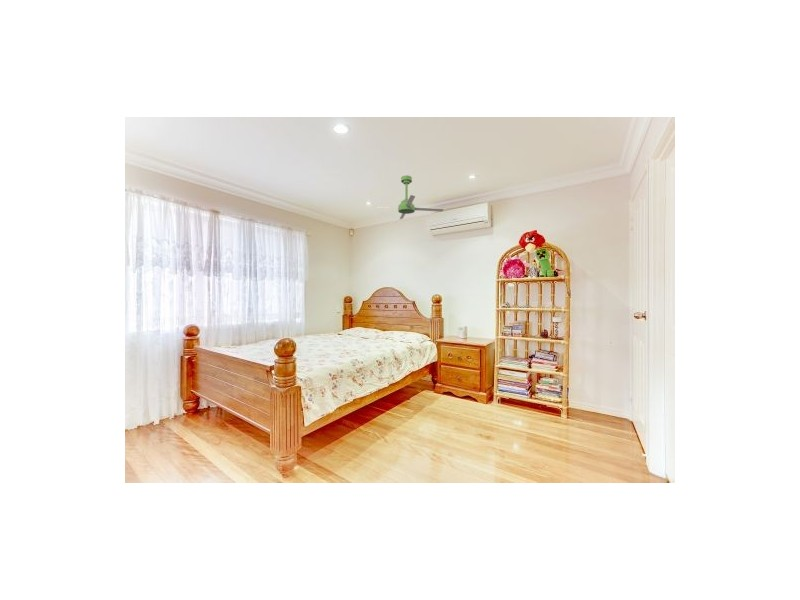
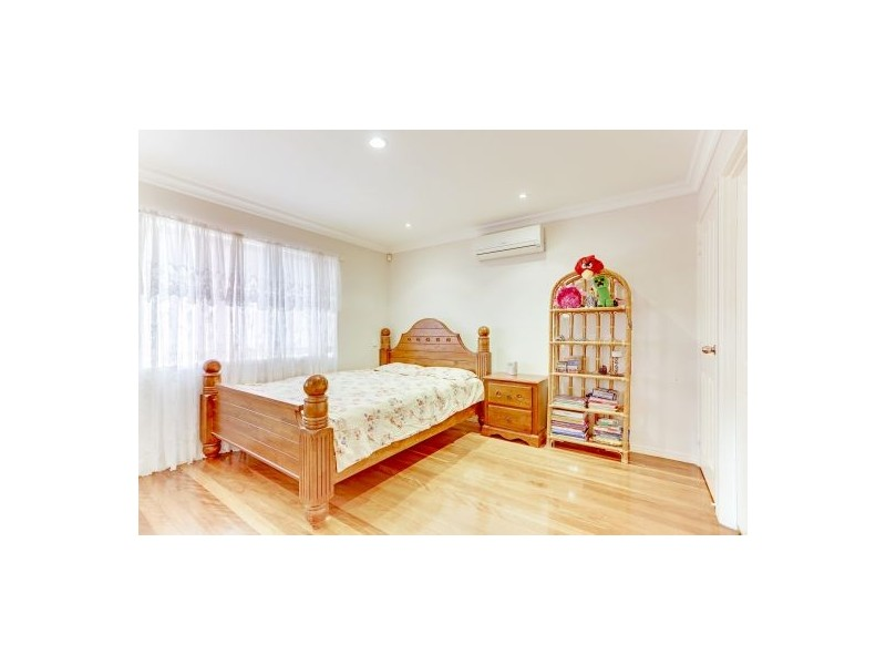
- ceiling fan [378,174,444,220]
